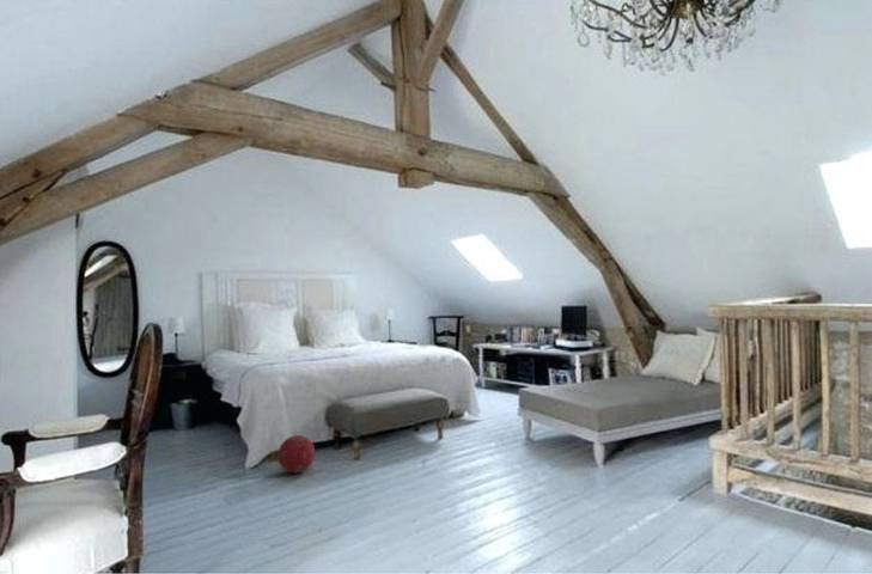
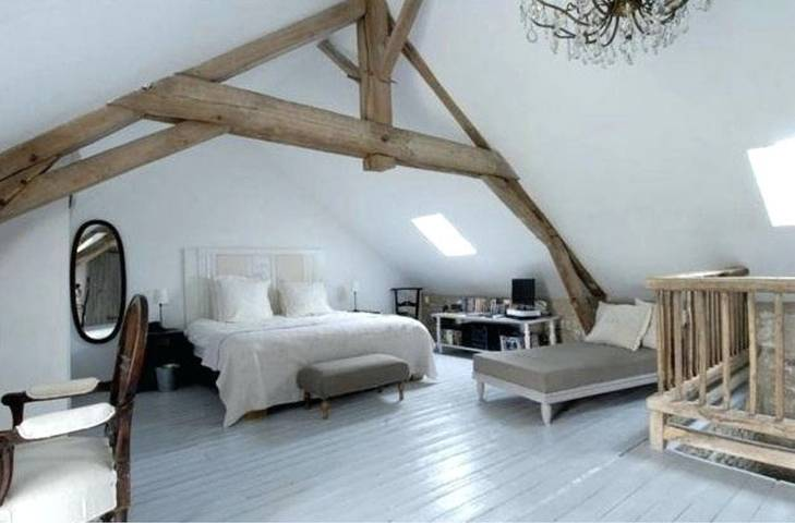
- ball [276,434,316,475]
